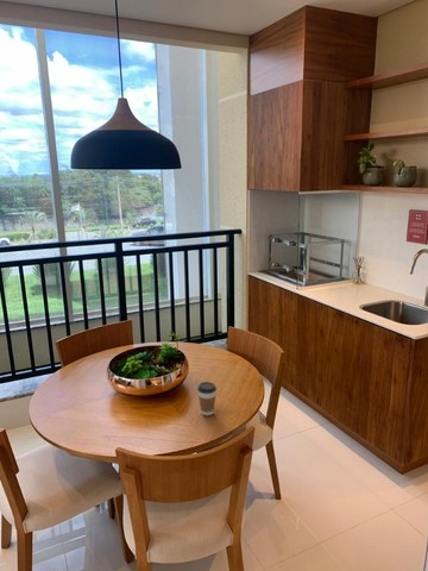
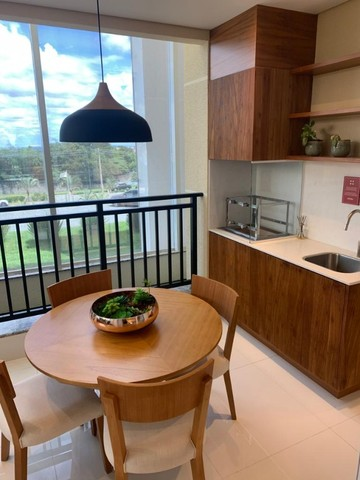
- coffee cup [196,381,218,416]
